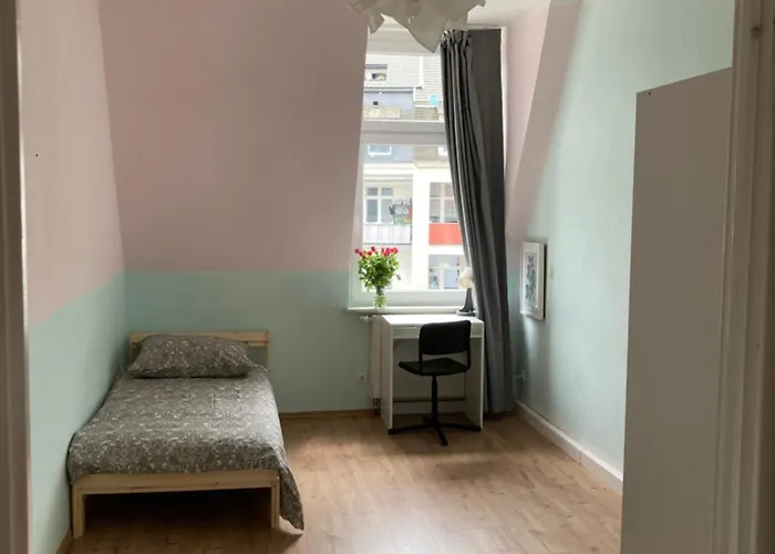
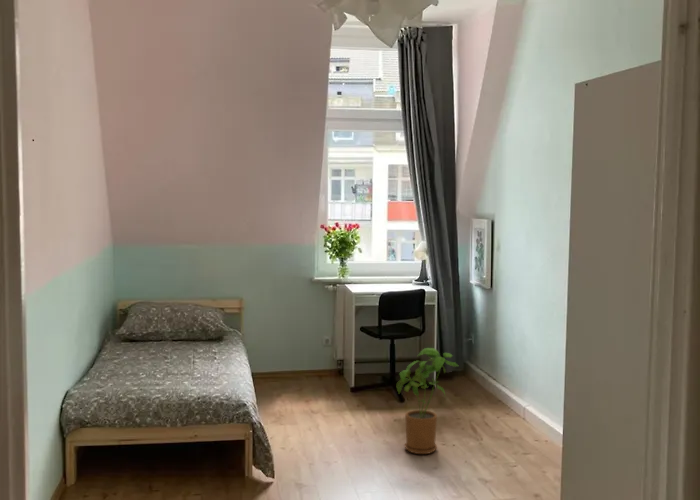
+ house plant [396,347,459,455]
